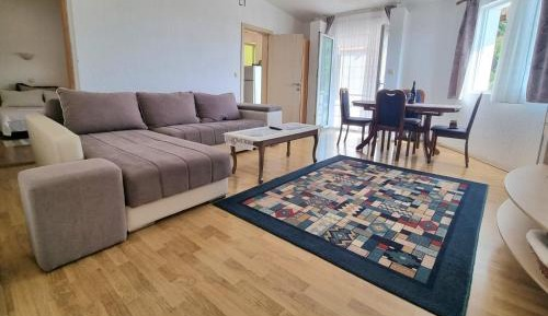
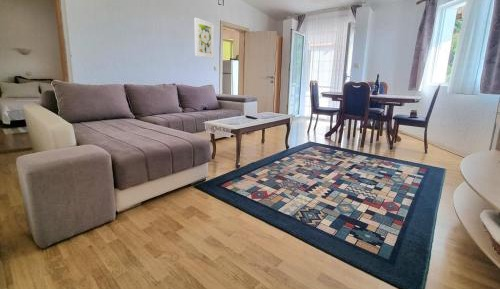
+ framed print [194,17,215,60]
